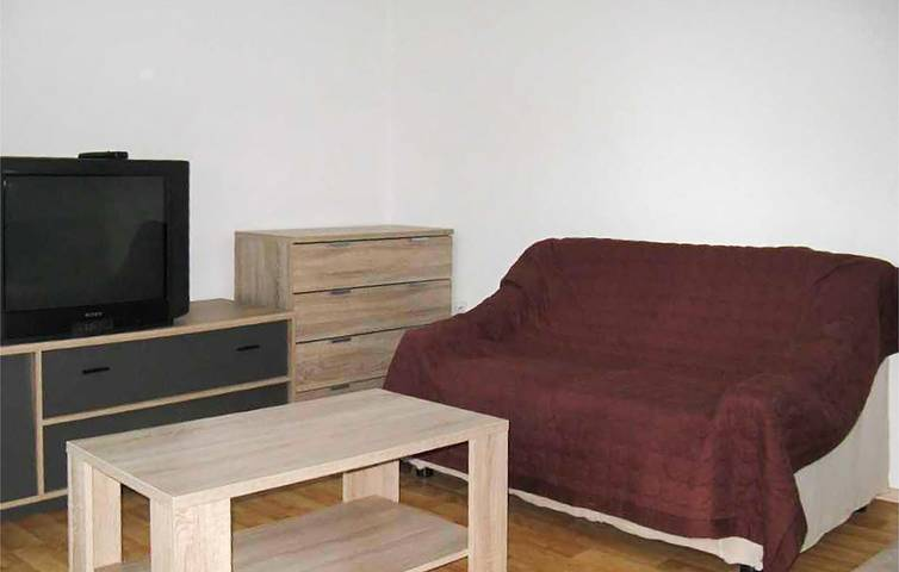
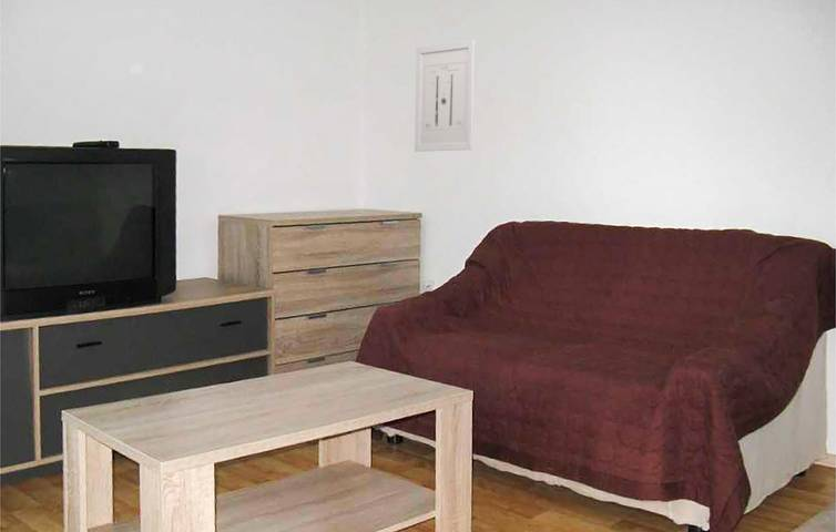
+ wall art [414,39,476,153]
